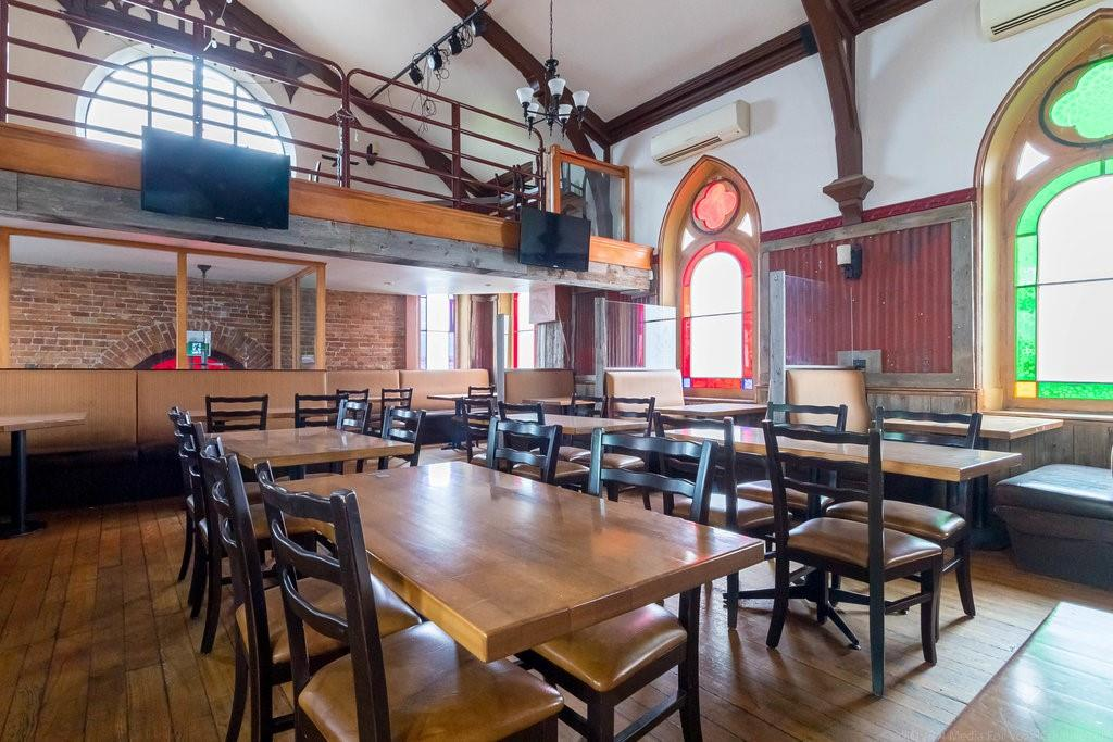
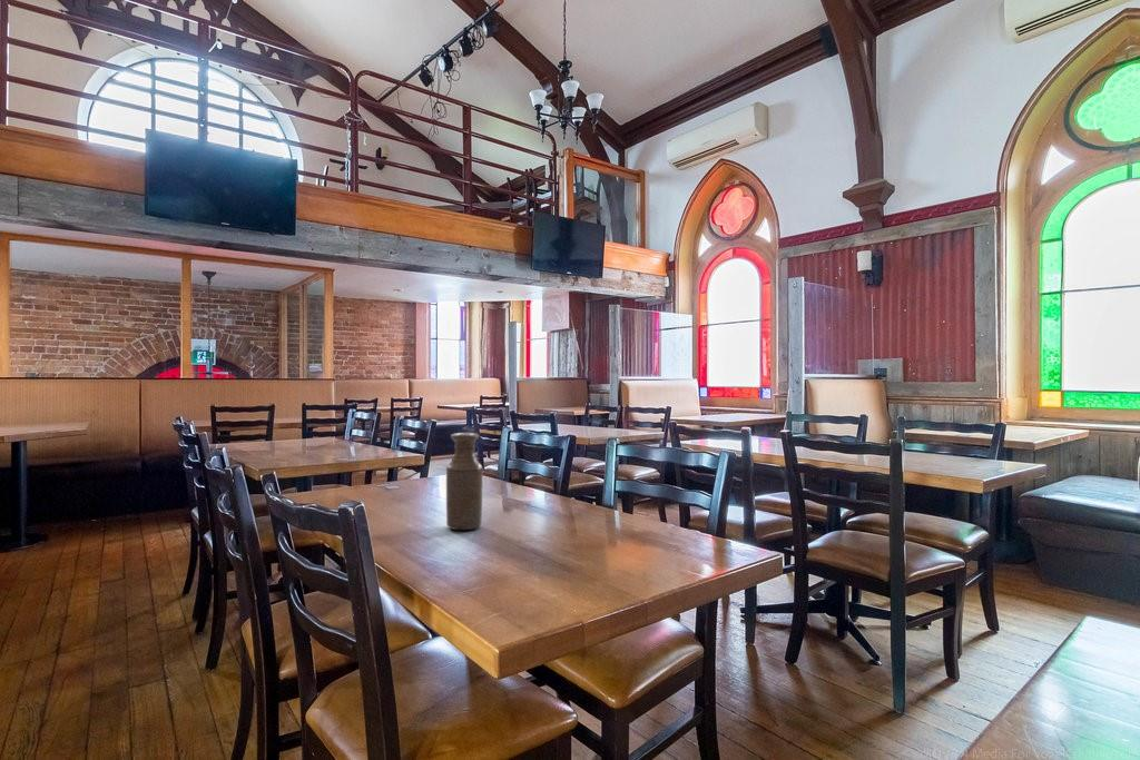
+ bottle [445,432,484,531]
